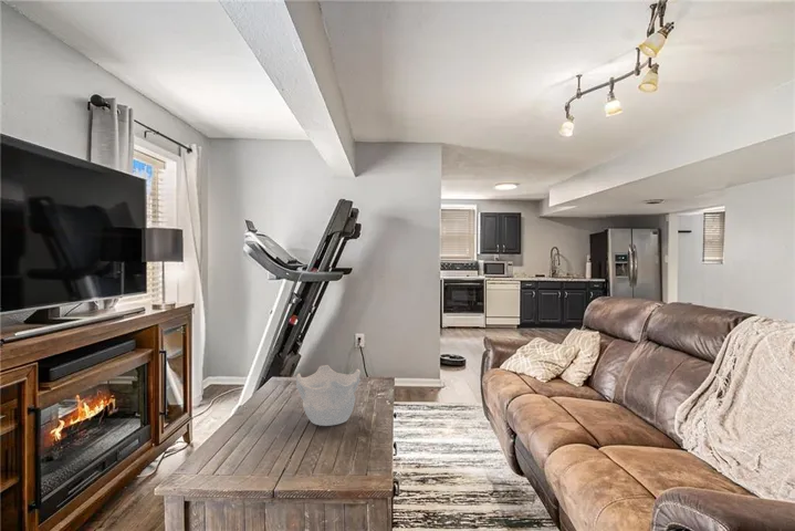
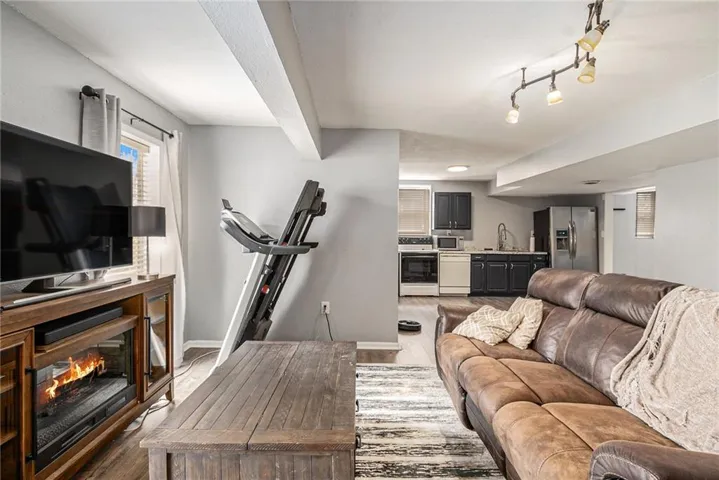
- decorative bowl [295,364,362,427]
